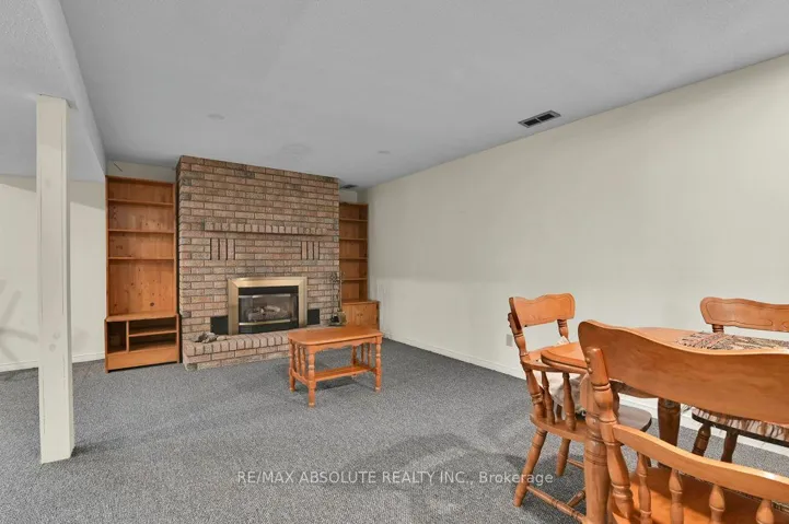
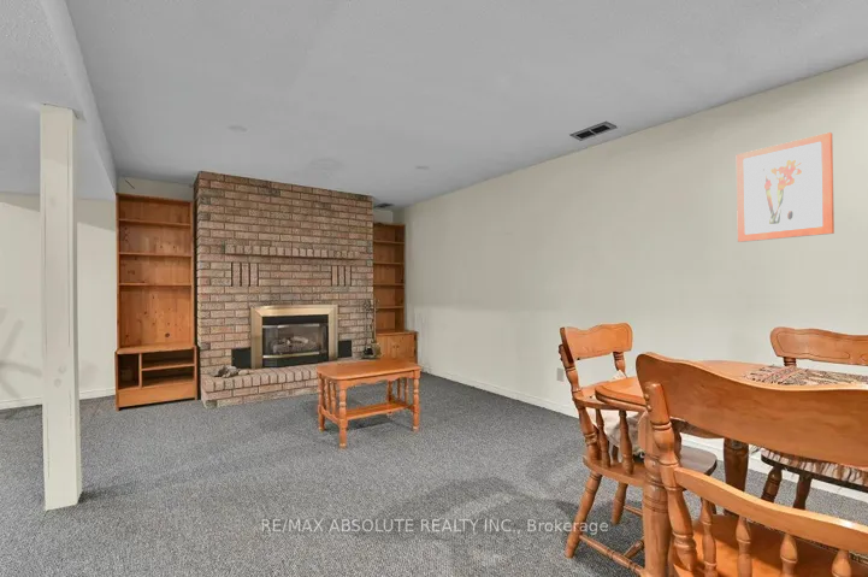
+ wall art [736,131,835,243]
